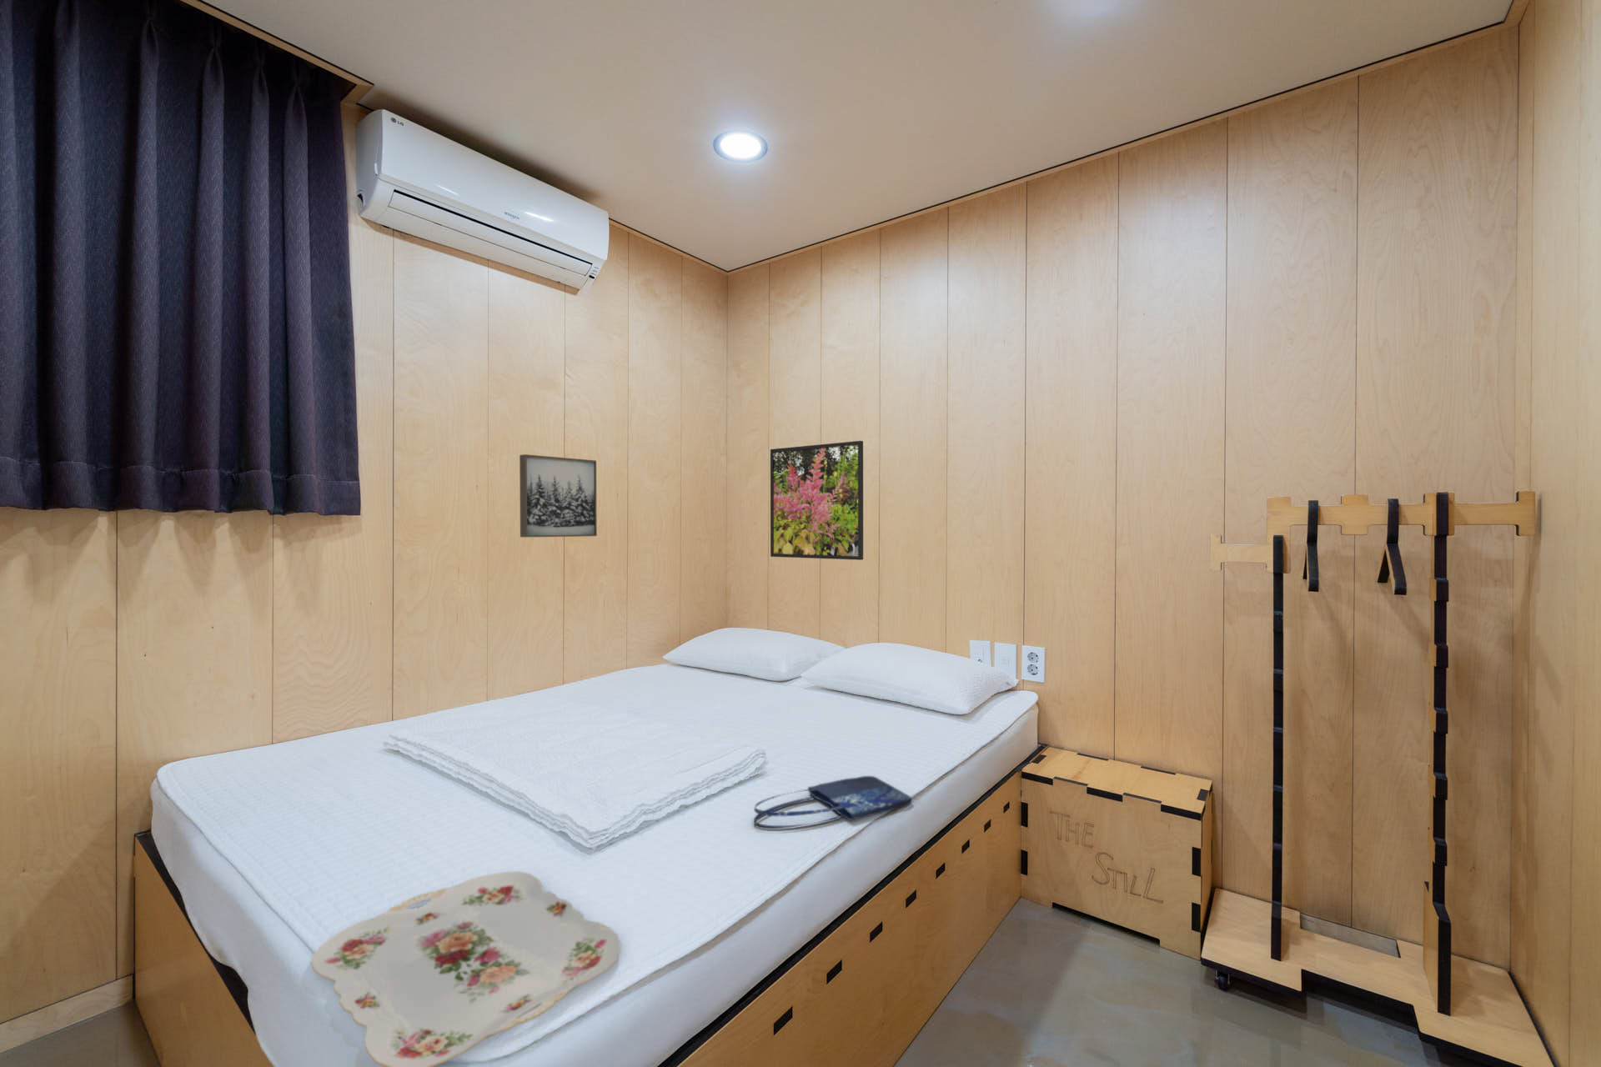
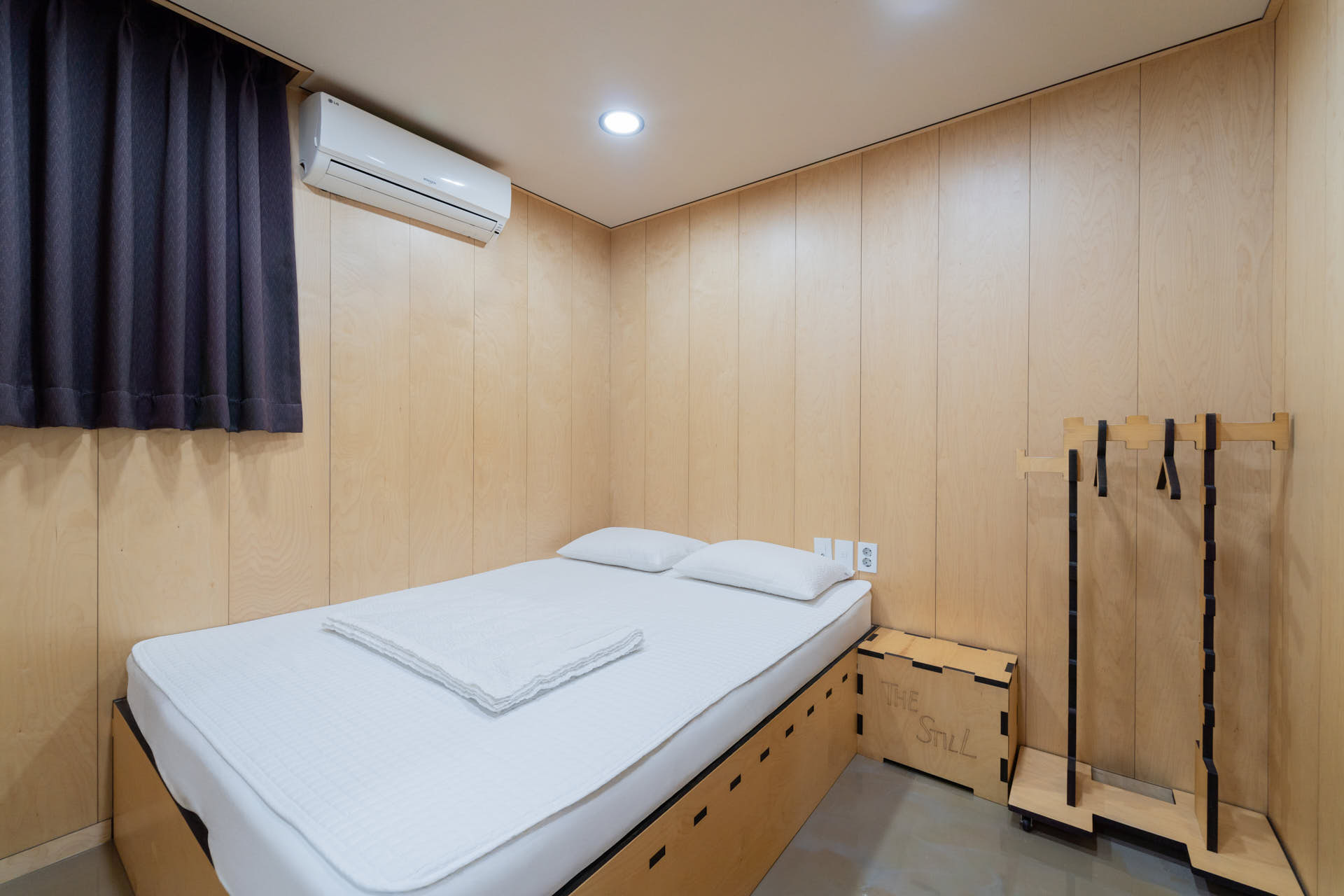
- serving tray [310,871,621,1067]
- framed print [770,441,864,561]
- wall art [518,454,598,537]
- shopping bag [753,775,912,829]
